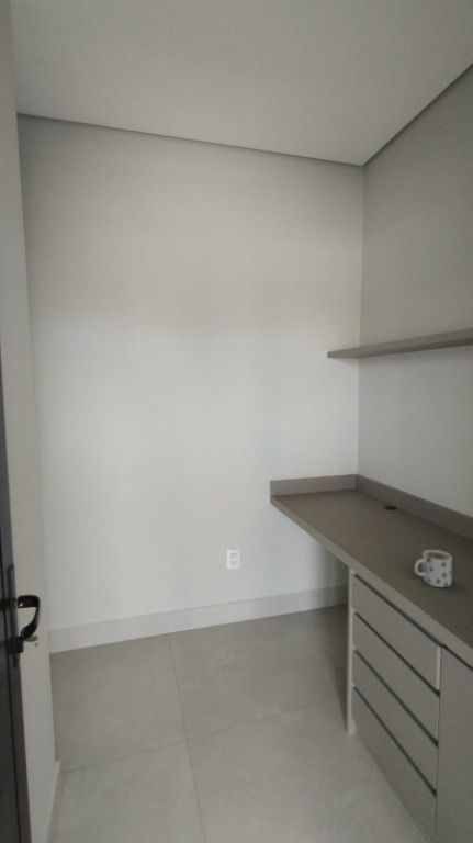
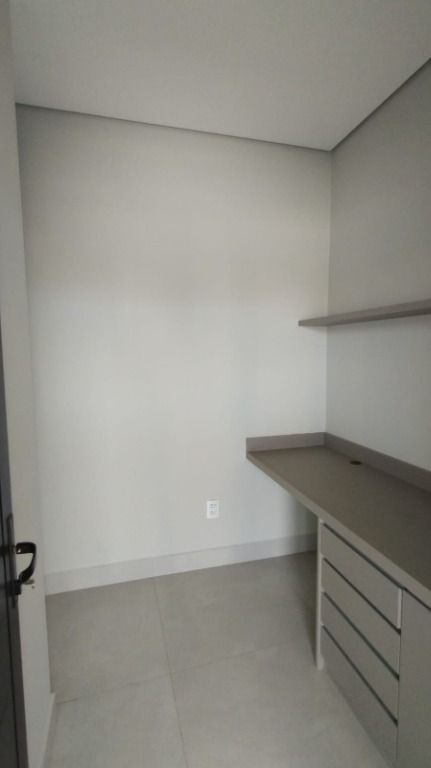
- mug [414,549,453,588]
